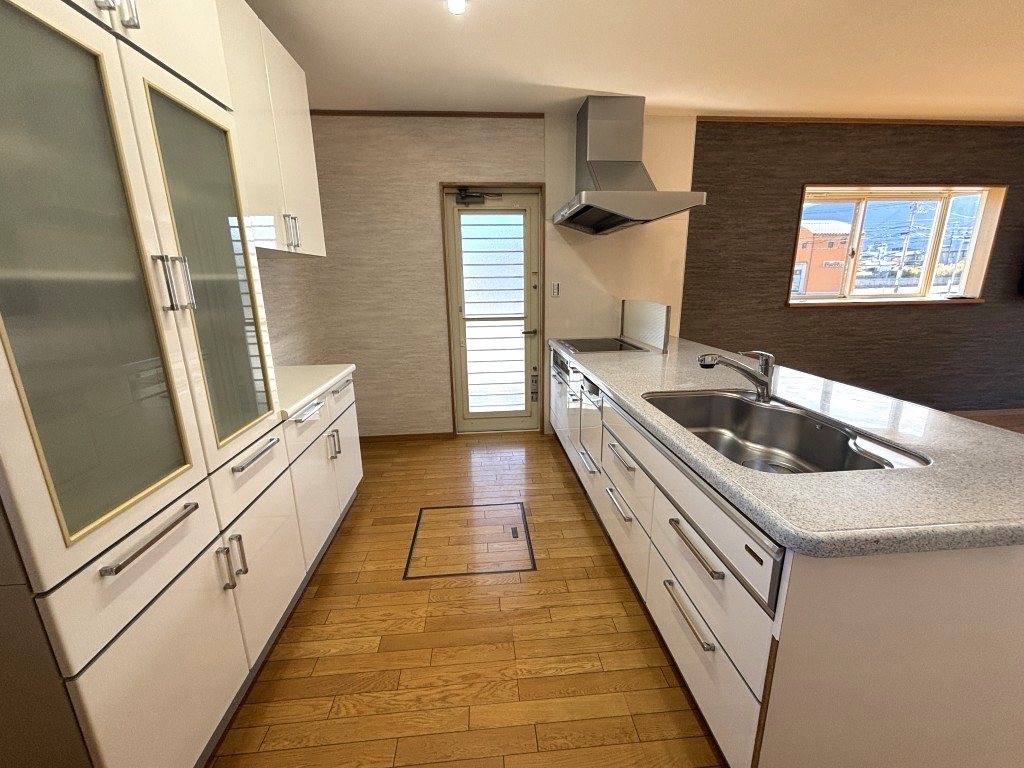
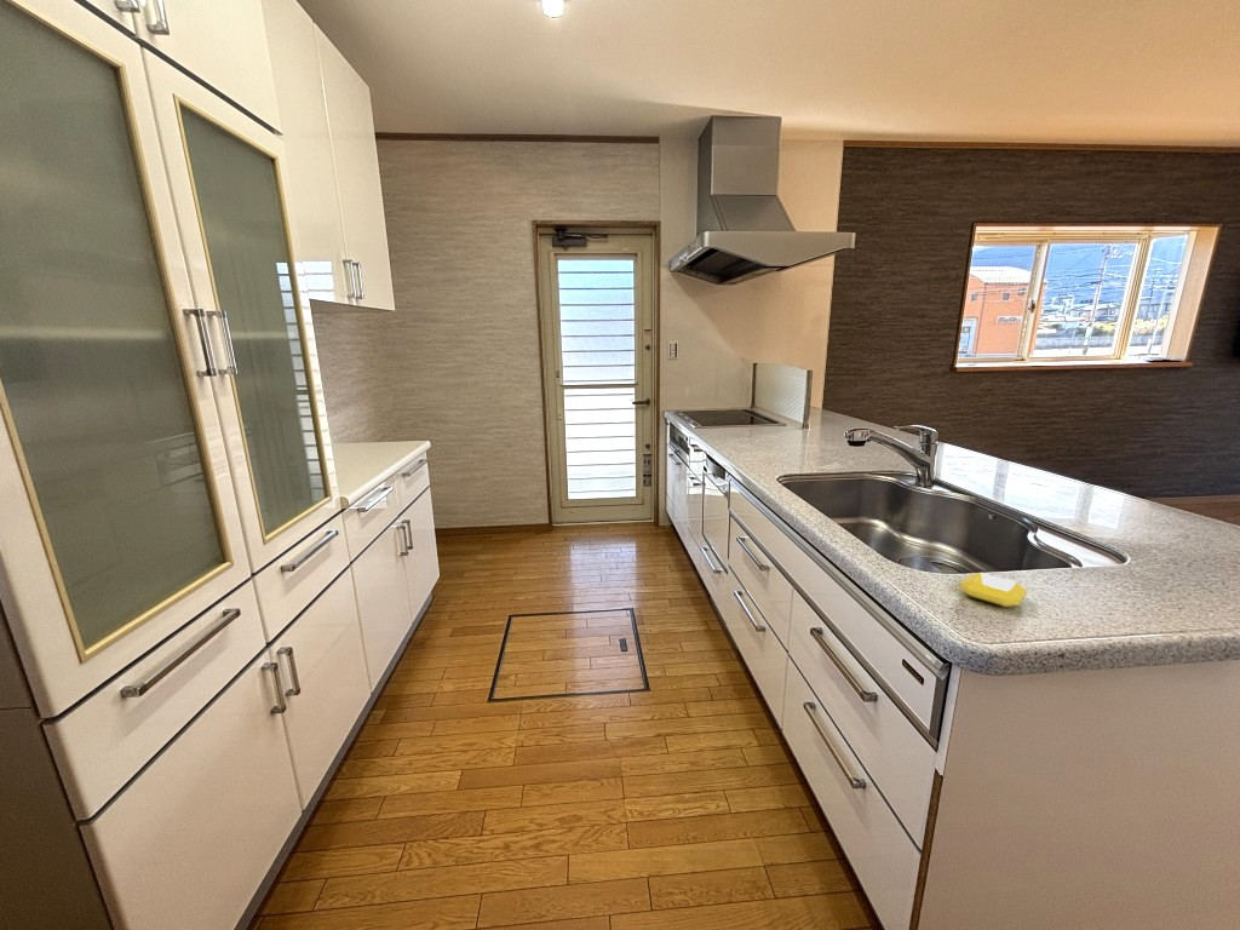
+ soap bar [959,572,1028,608]
